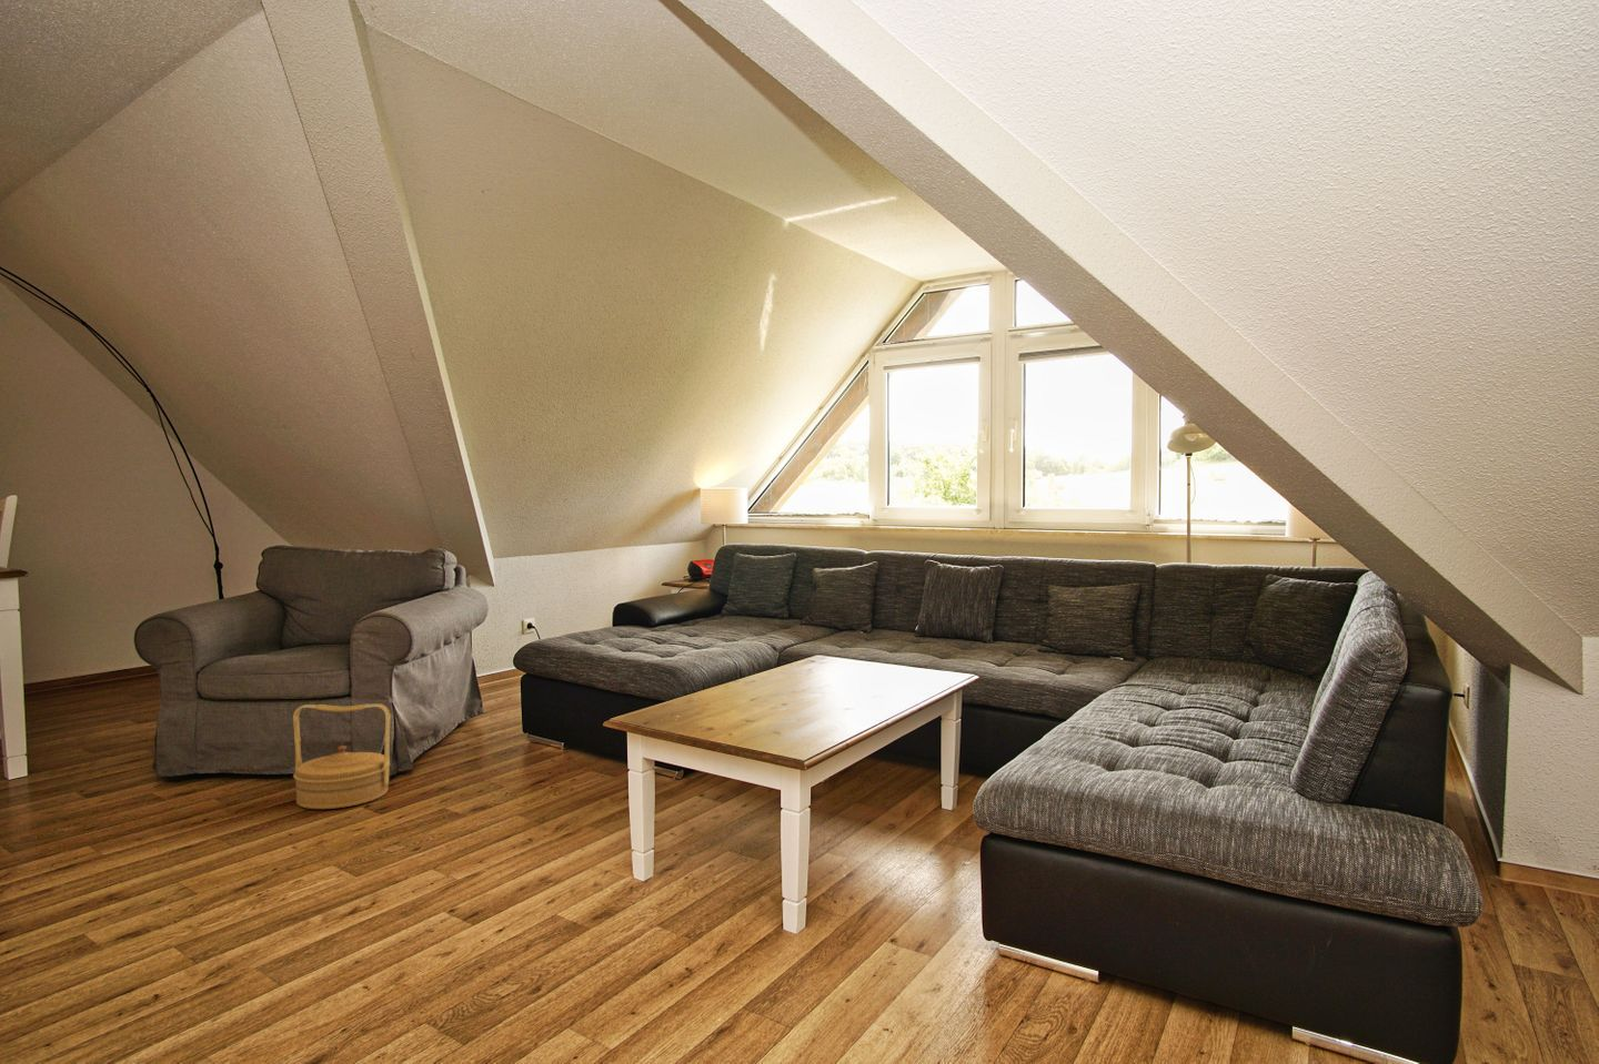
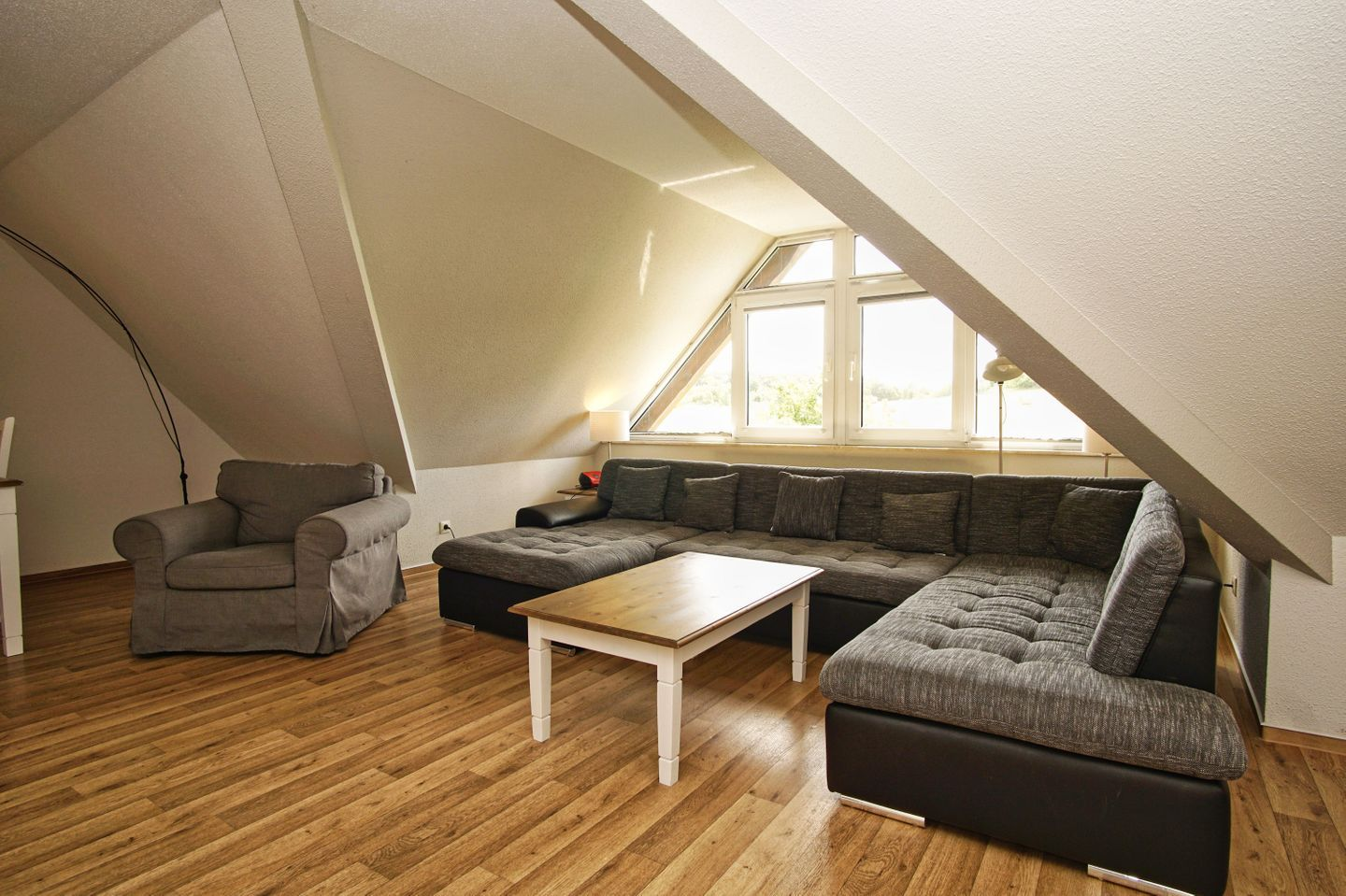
- basket [292,702,392,810]
